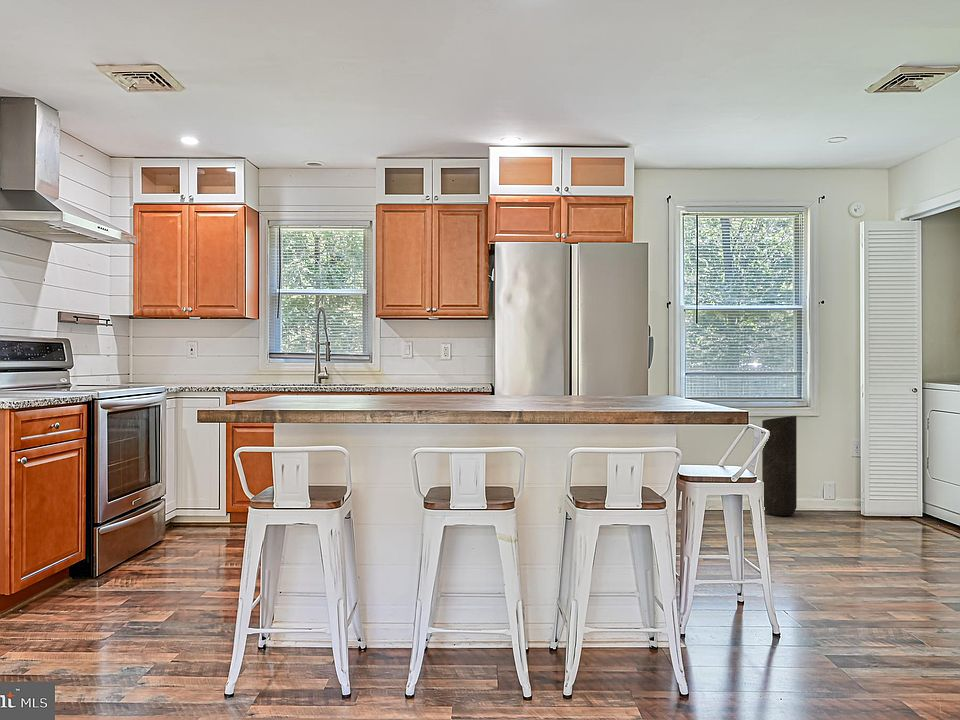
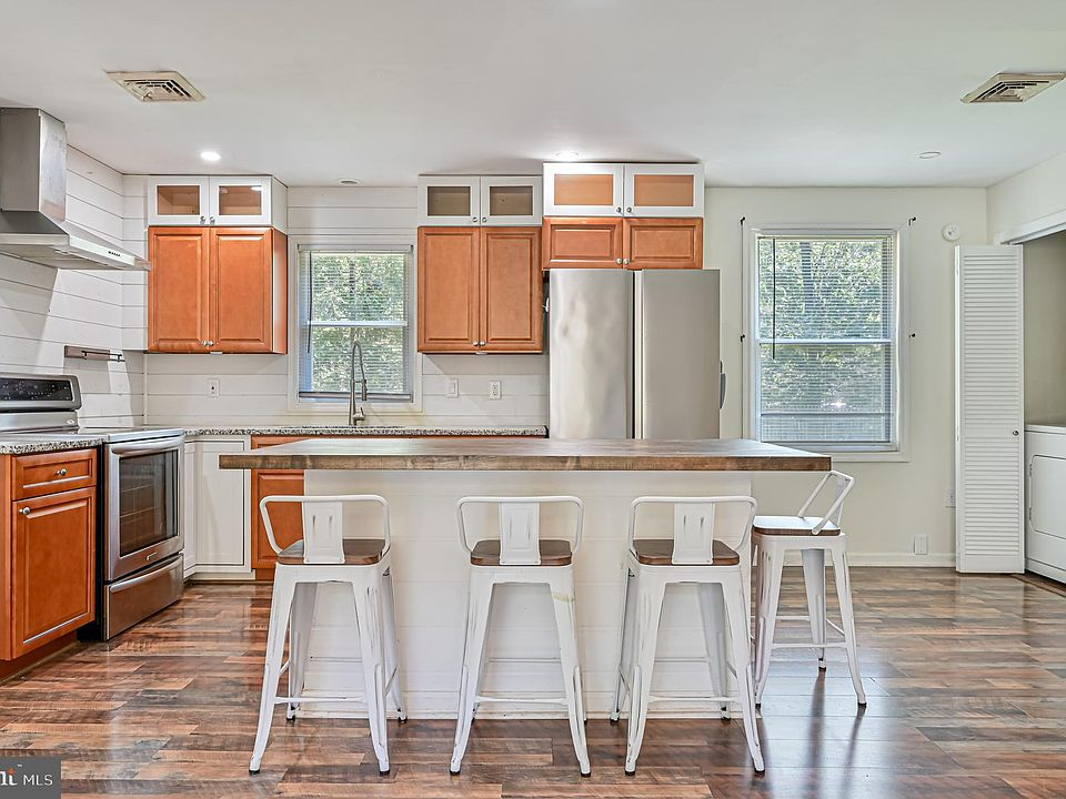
- trash can [761,415,798,517]
